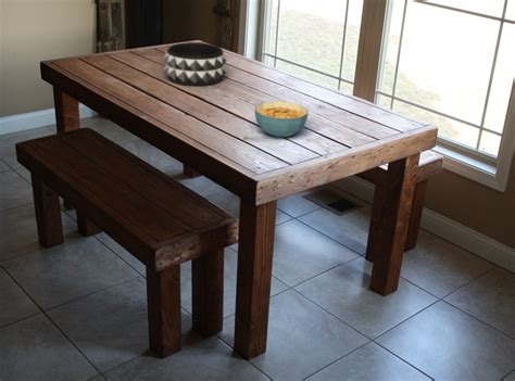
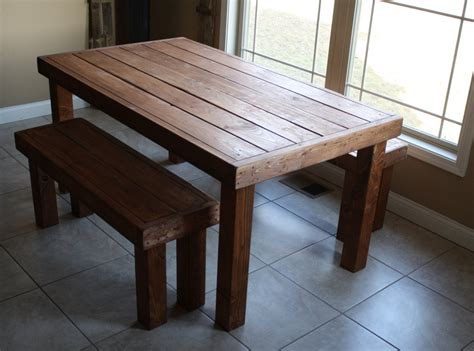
- cereal bowl [254,100,310,139]
- decorative bowl [163,41,228,87]
